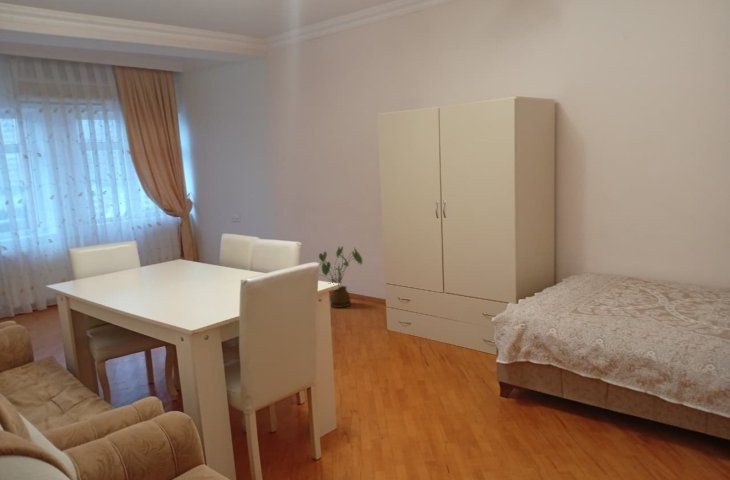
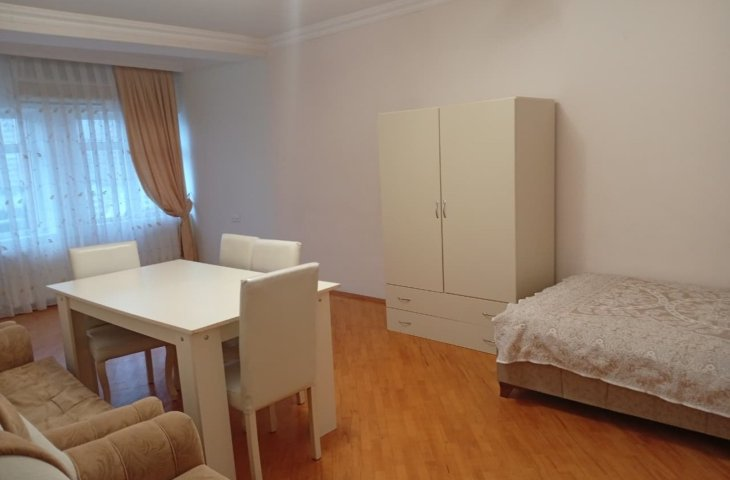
- house plant [318,246,363,309]
